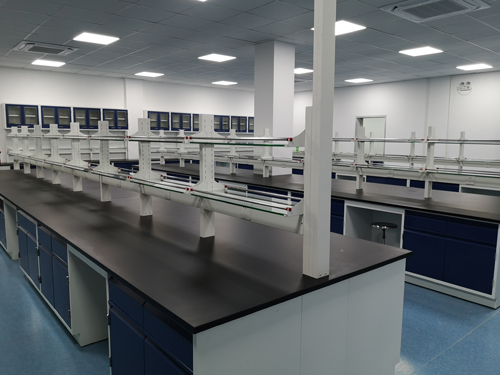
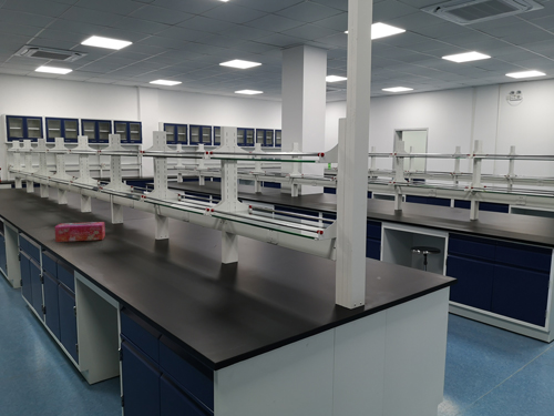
+ tissue box [54,221,106,243]
